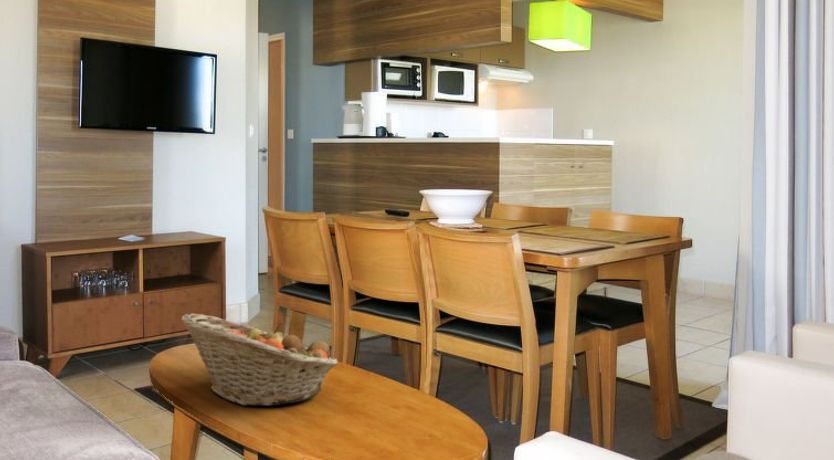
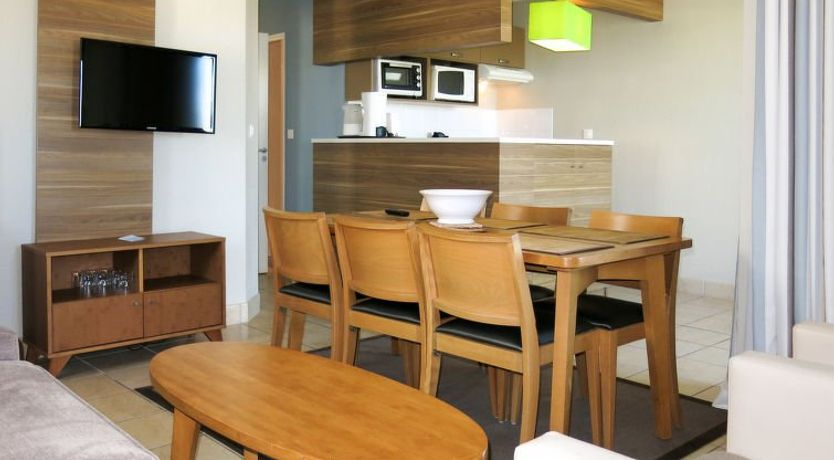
- fruit basket [180,312,339,407]
